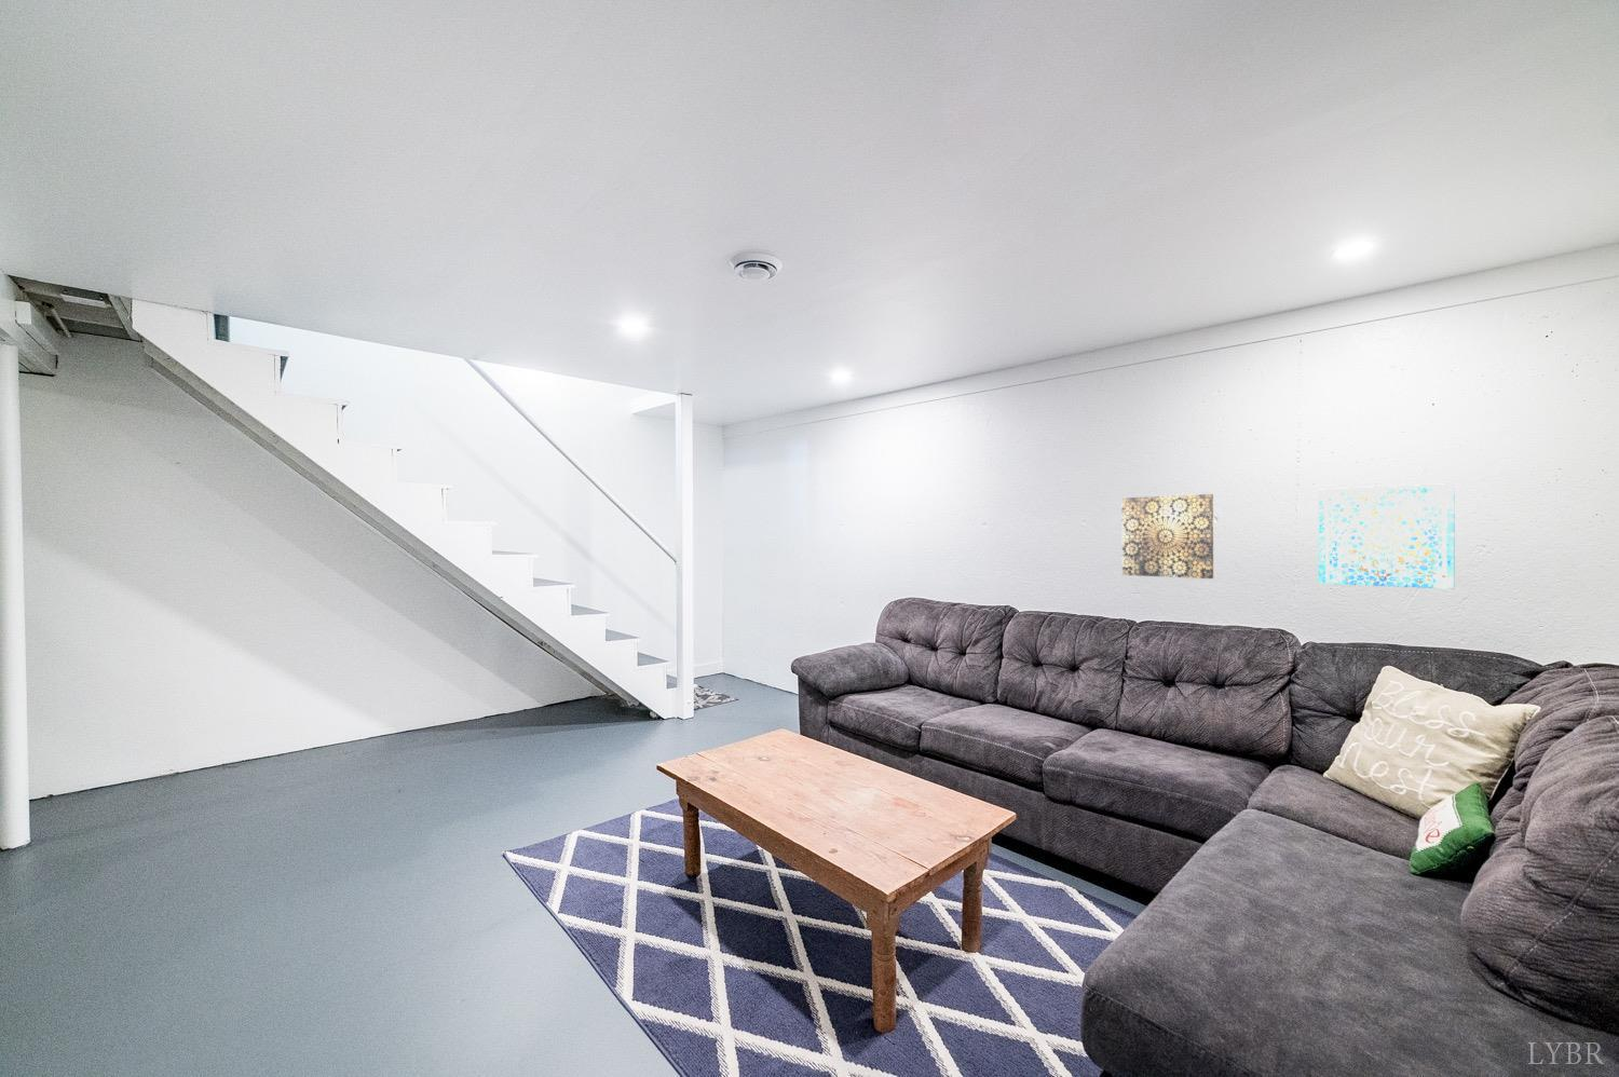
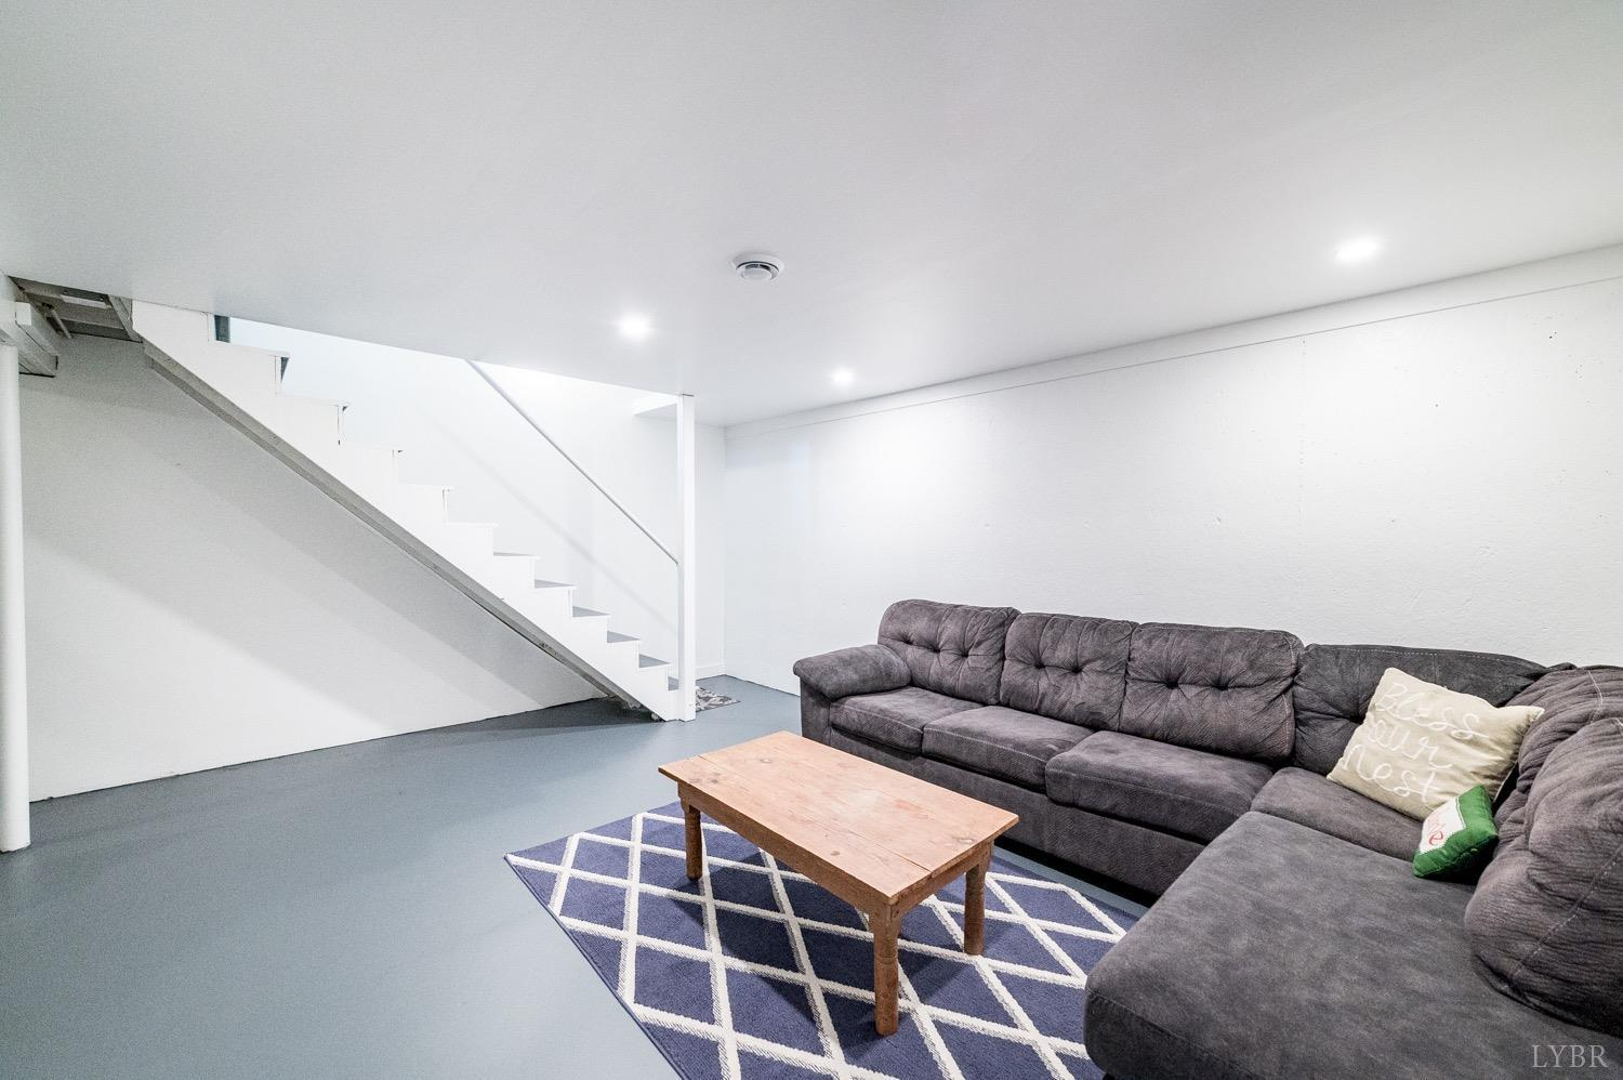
- wall art [1317,482,1456,590]
- wall art [1121,493,1214,579]
